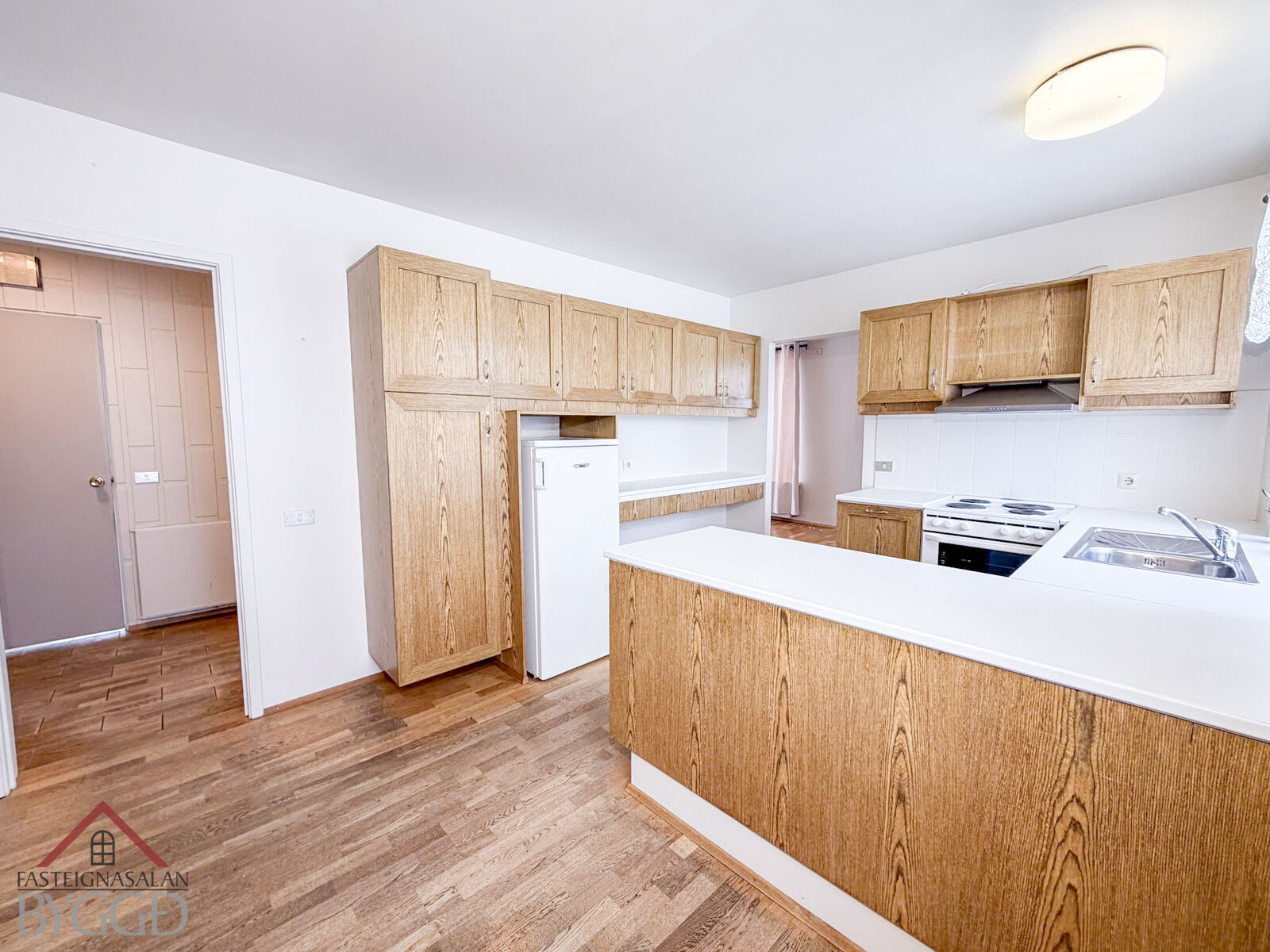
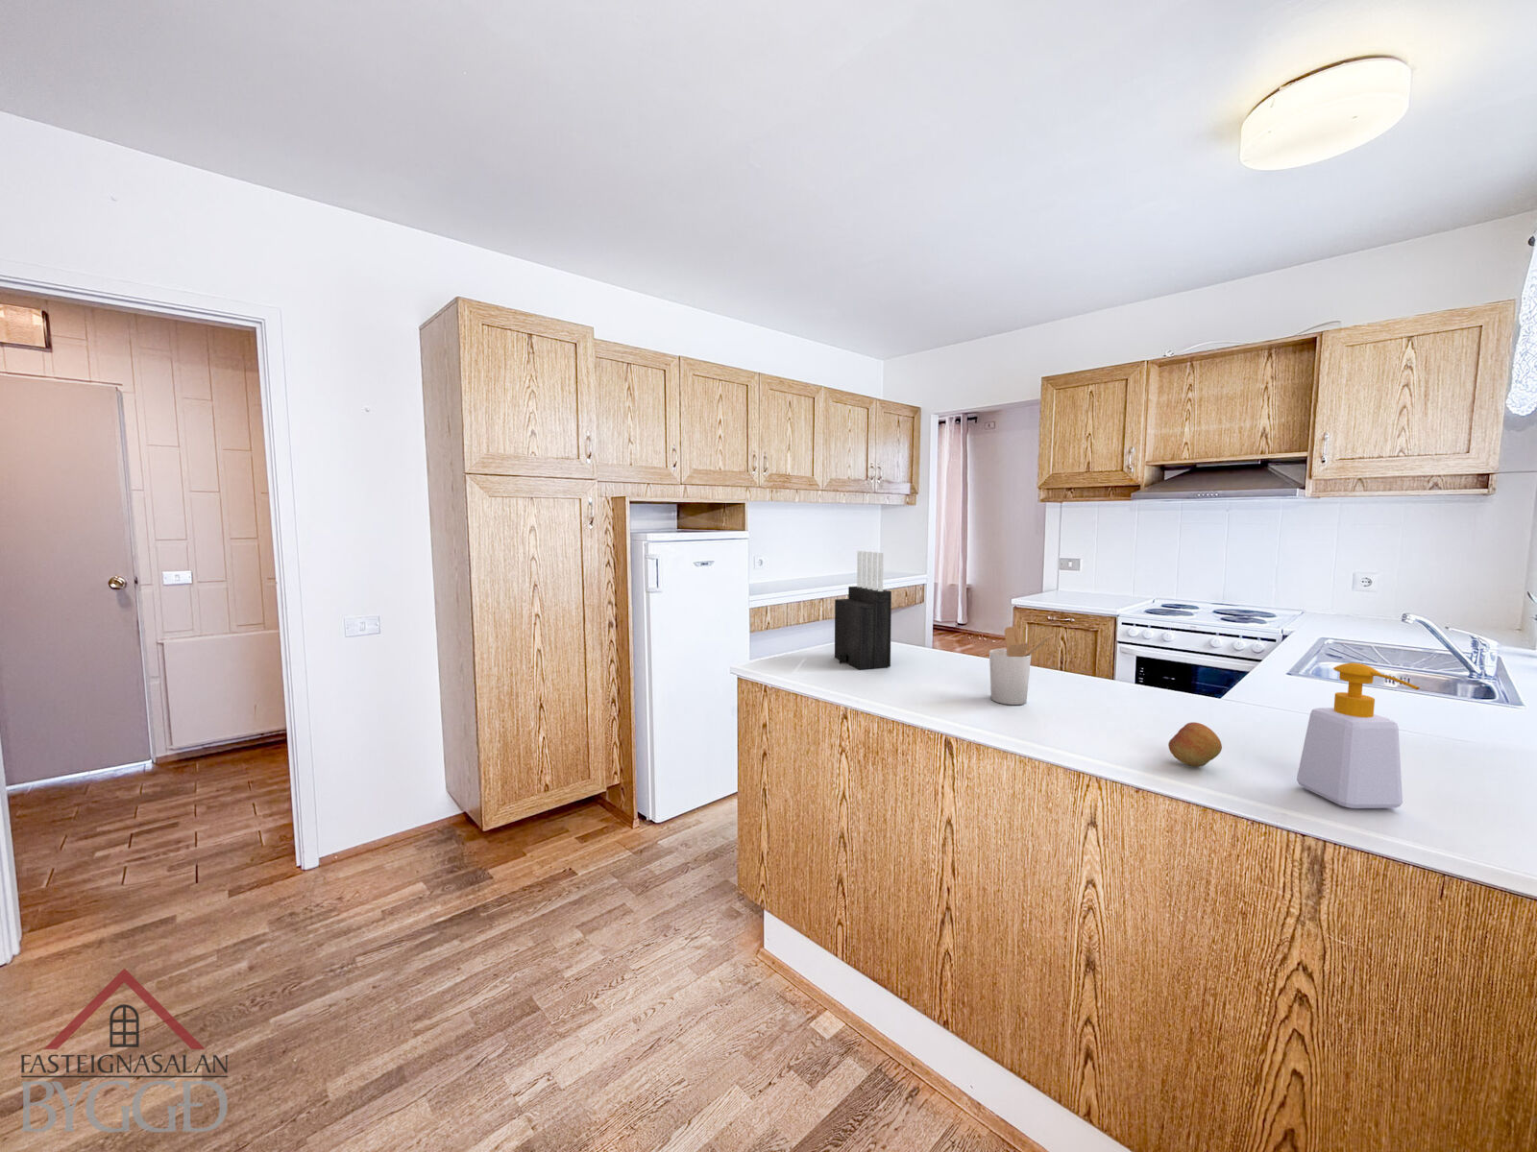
+ soap bottle [1296,662,1421,810]
+ fruit [1167,721,1222,768]
+ knife block [834,551,892,670]
+ utensil holder [989,624,1054,705]
